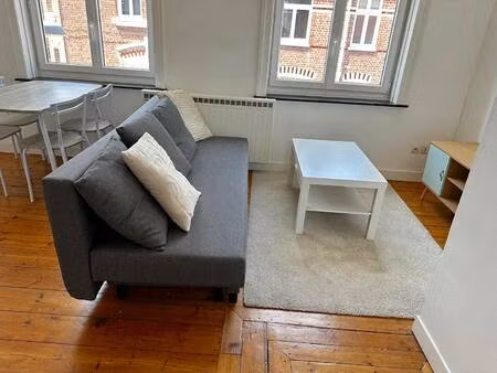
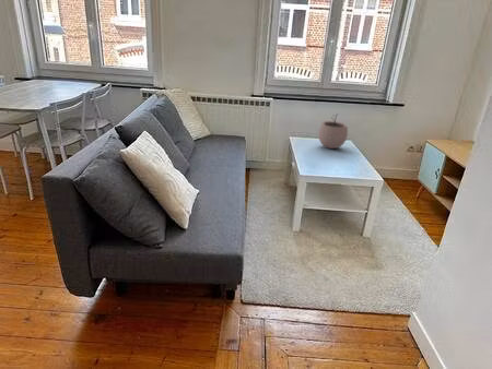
+ plant pot [317,112,349,150]
